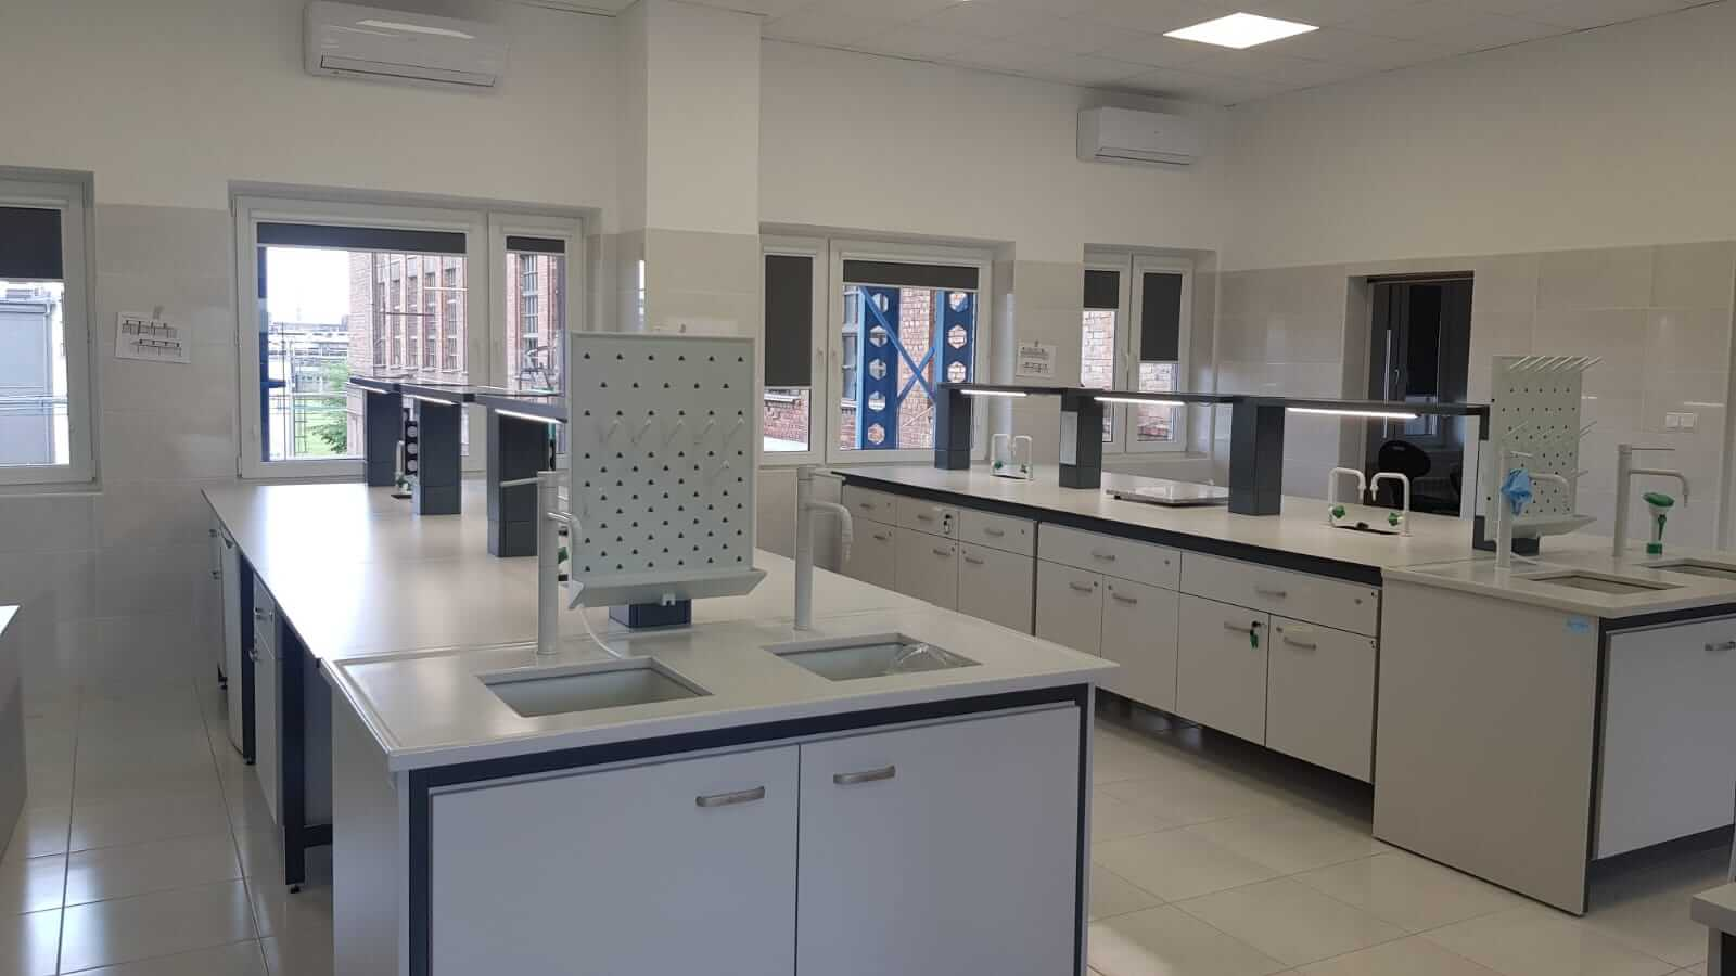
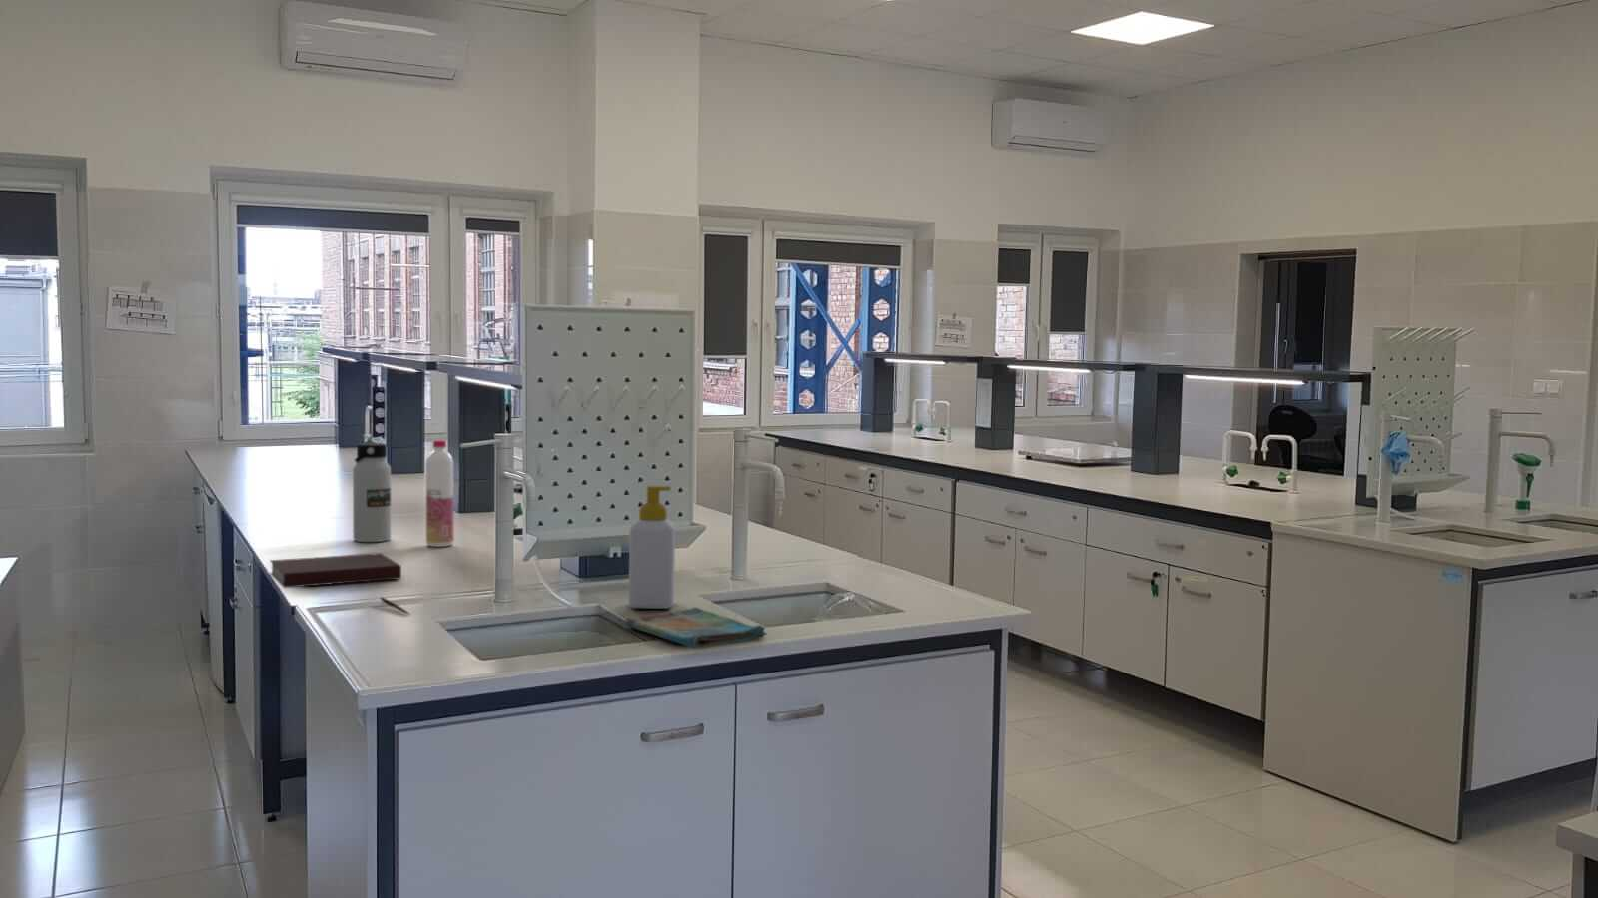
+ water bottle [351,442,392,543]
+ soap bottle [628,484,676,610]
+ beverage bottle [425,439,455,548]
+ notebook [269,552,403,589]
+ dish towel [624,605,768,649]
+ pen [379,595,410,615]
